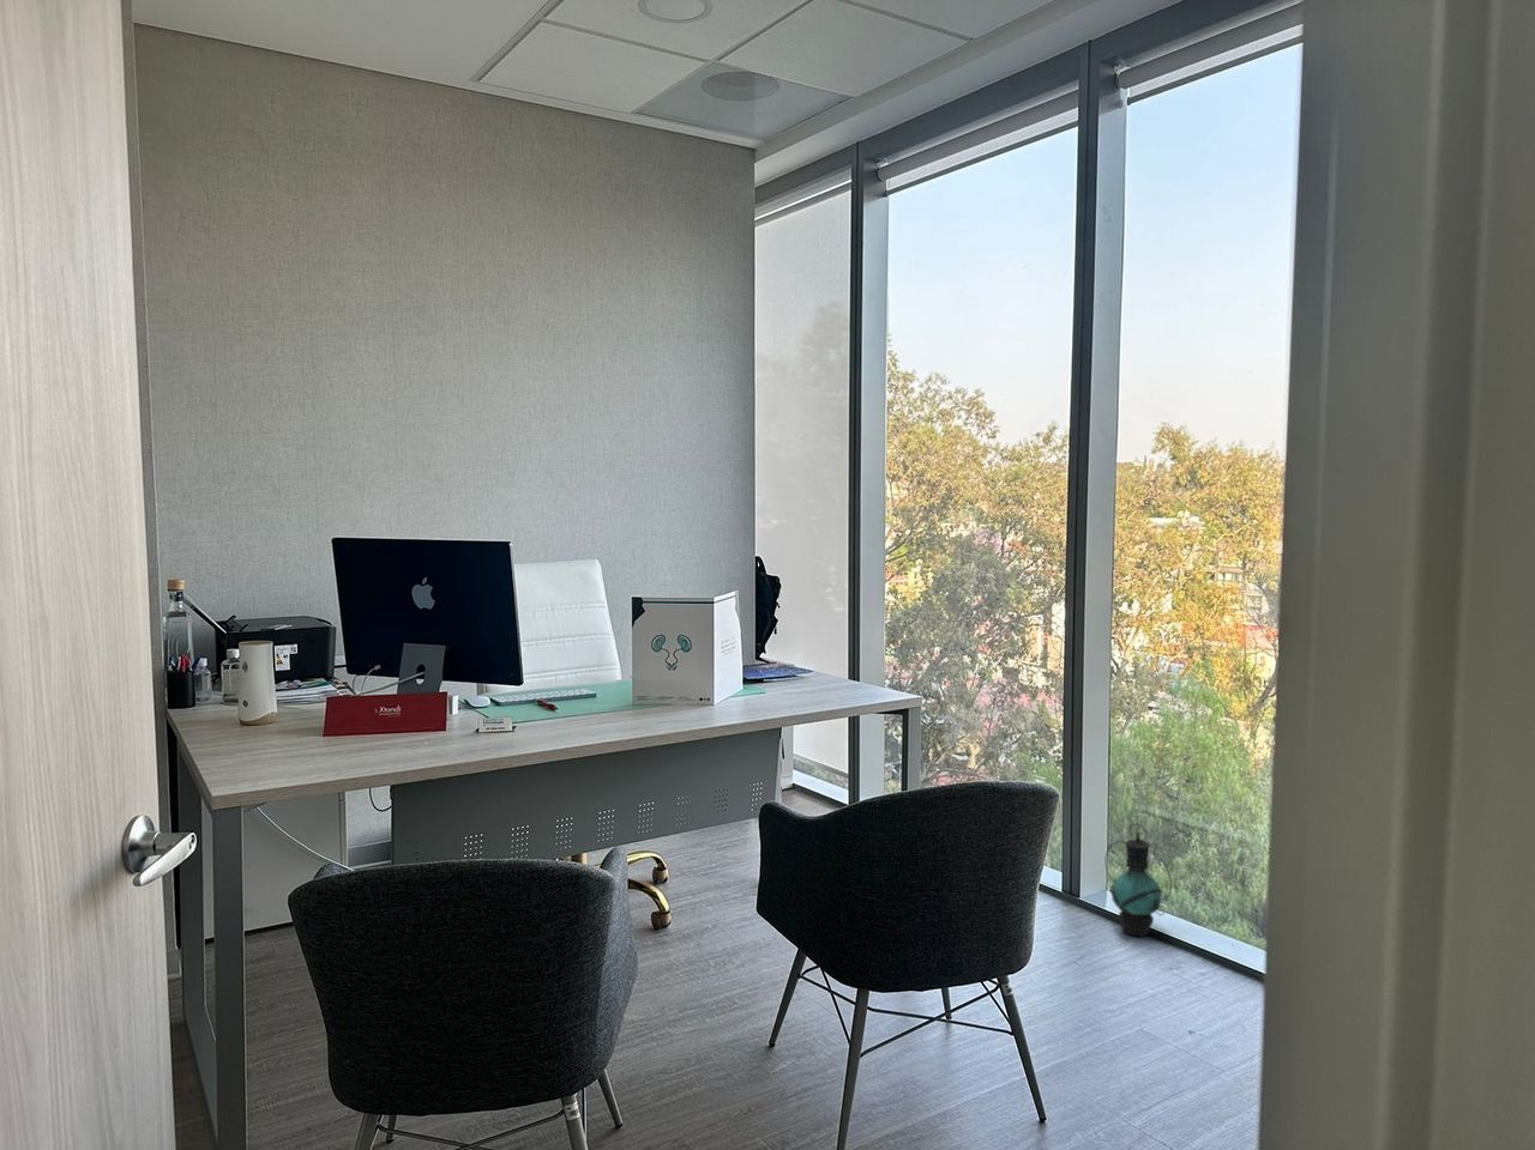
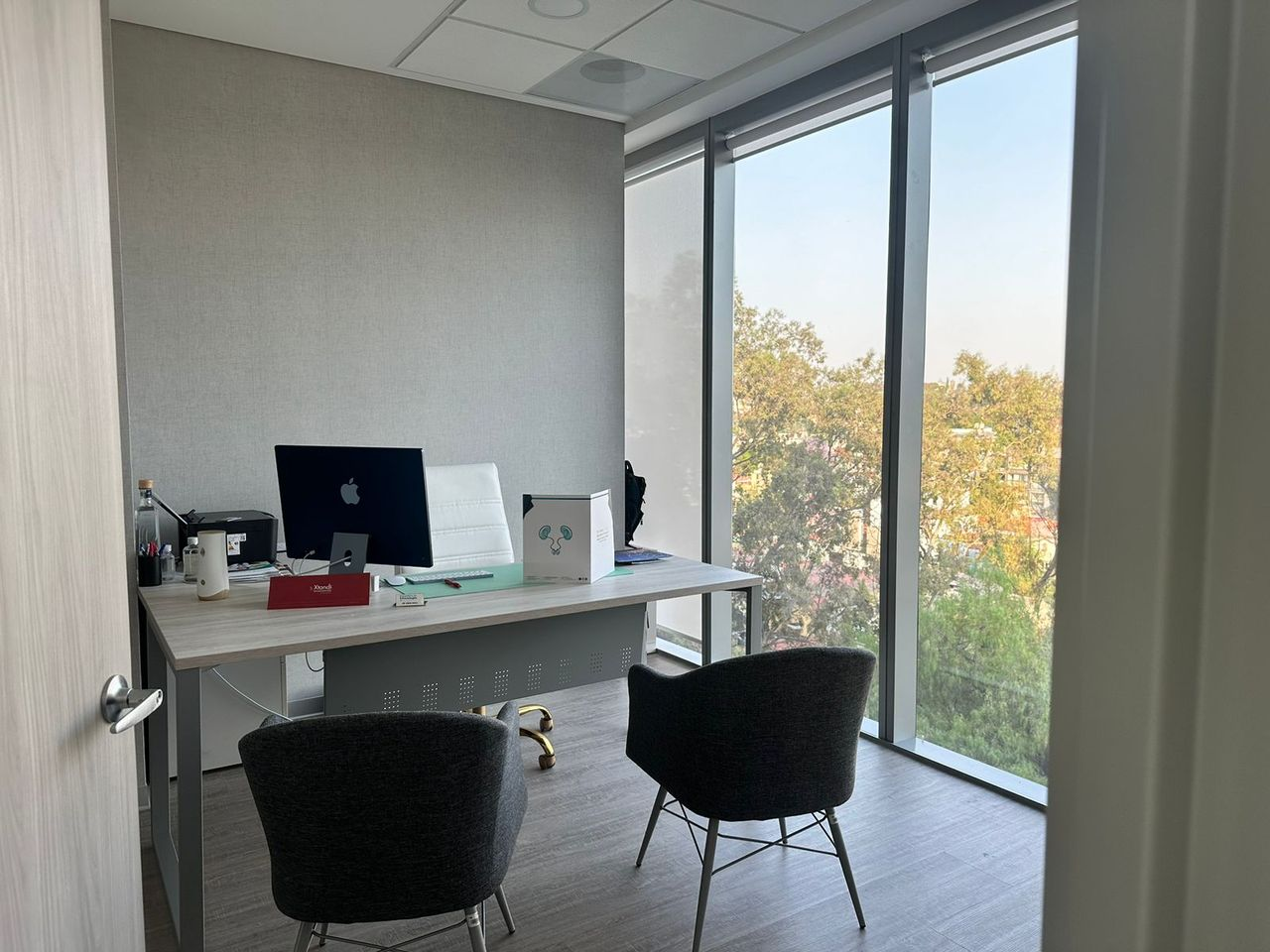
- lantern [1104,821,1172,937]
